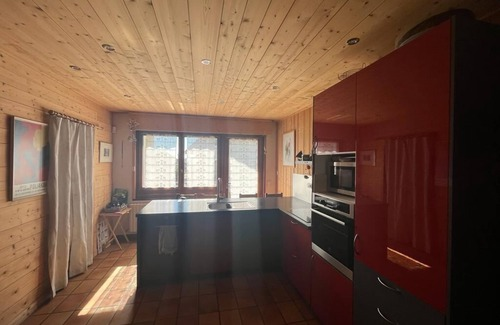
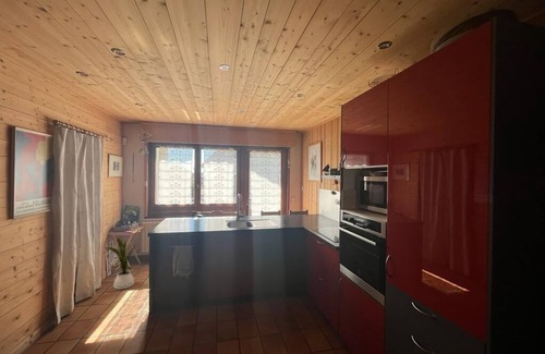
+ house plant [104,236,137,291]
